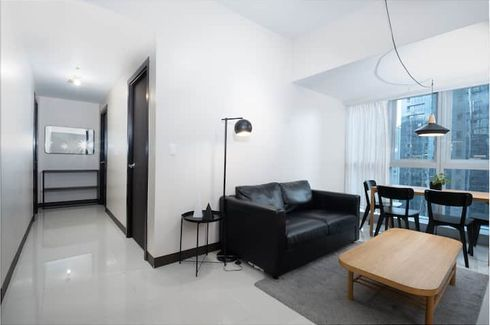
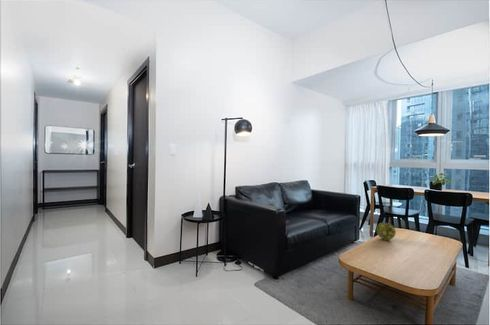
+ decorative ball [375,222,397,241]
